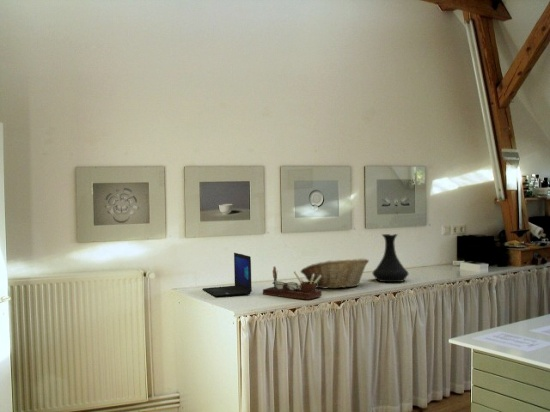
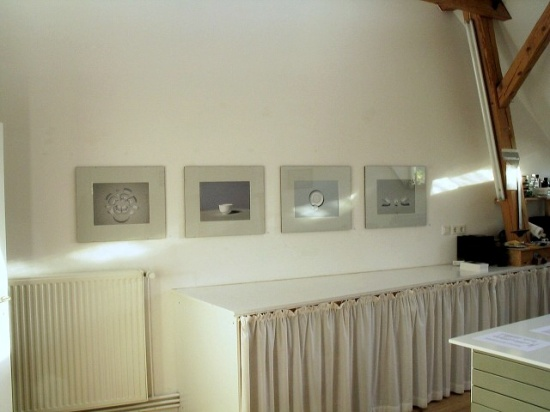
- laptop [202,252,253,298]
- desk organizer [262,266,323,301]
- fruit basket [300,257,370,289]
- vase [371,233,410,283]
